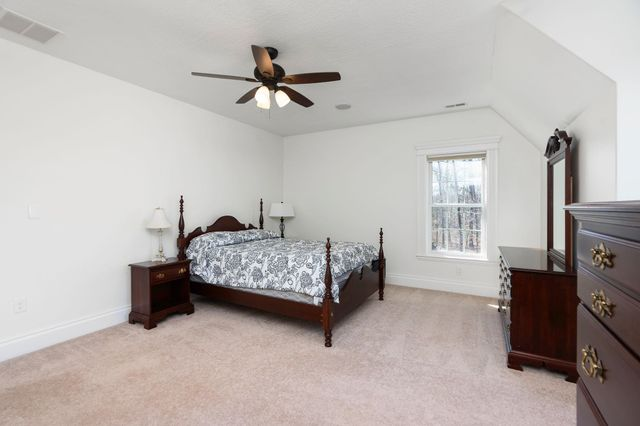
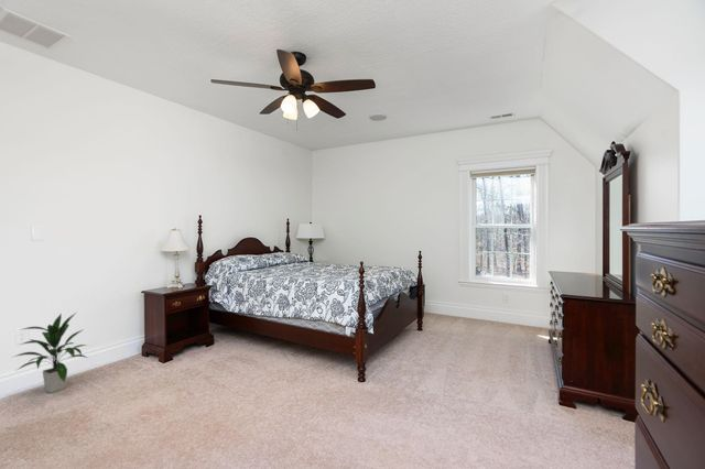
+ indoor plant [10,310,89,394]
